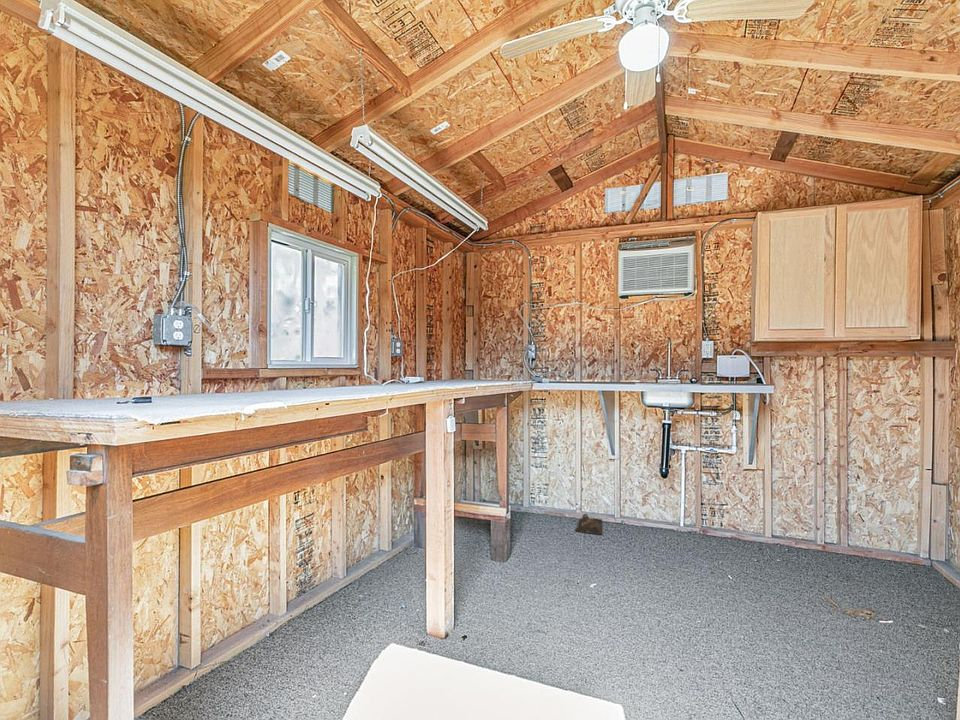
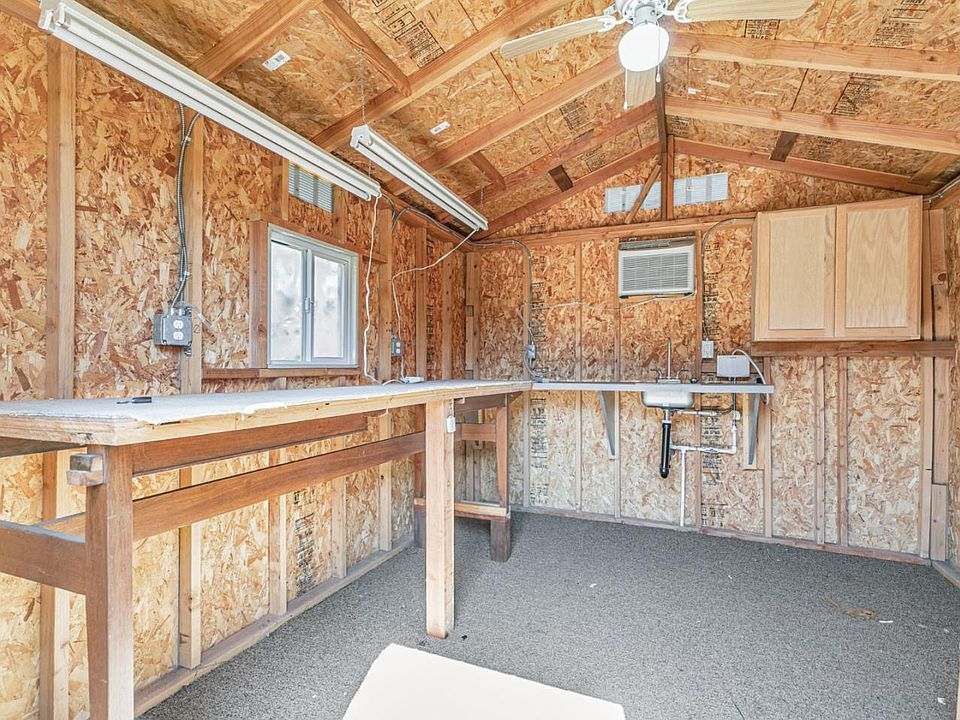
- bag [574,513,603,536]
